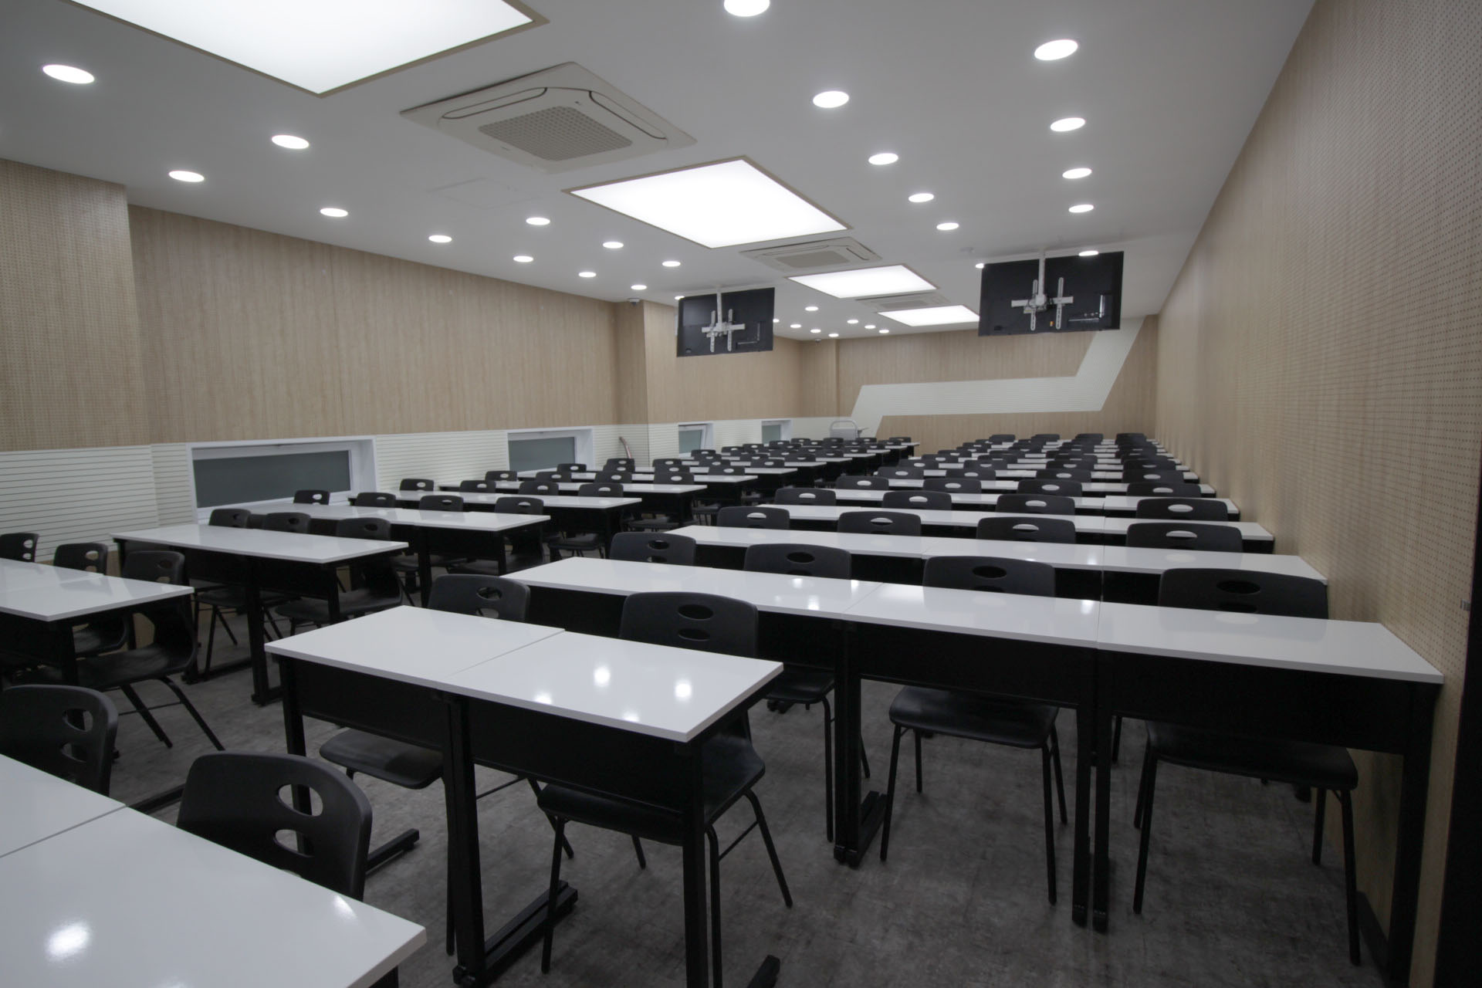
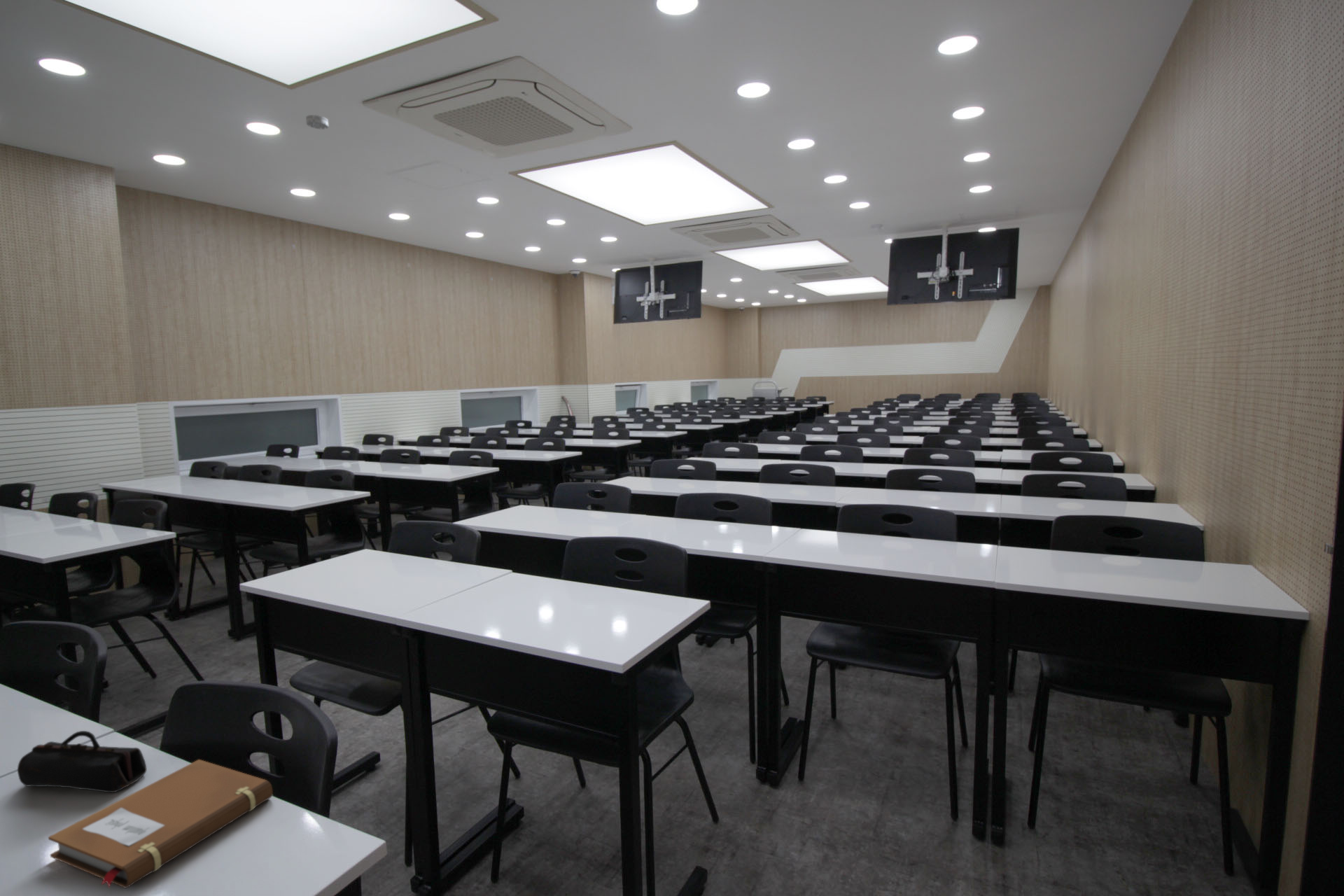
+ notebook [48,759,274,889]
+ smoke detector [305,114,329,130]
+ pencil case [17,730,148,793]
